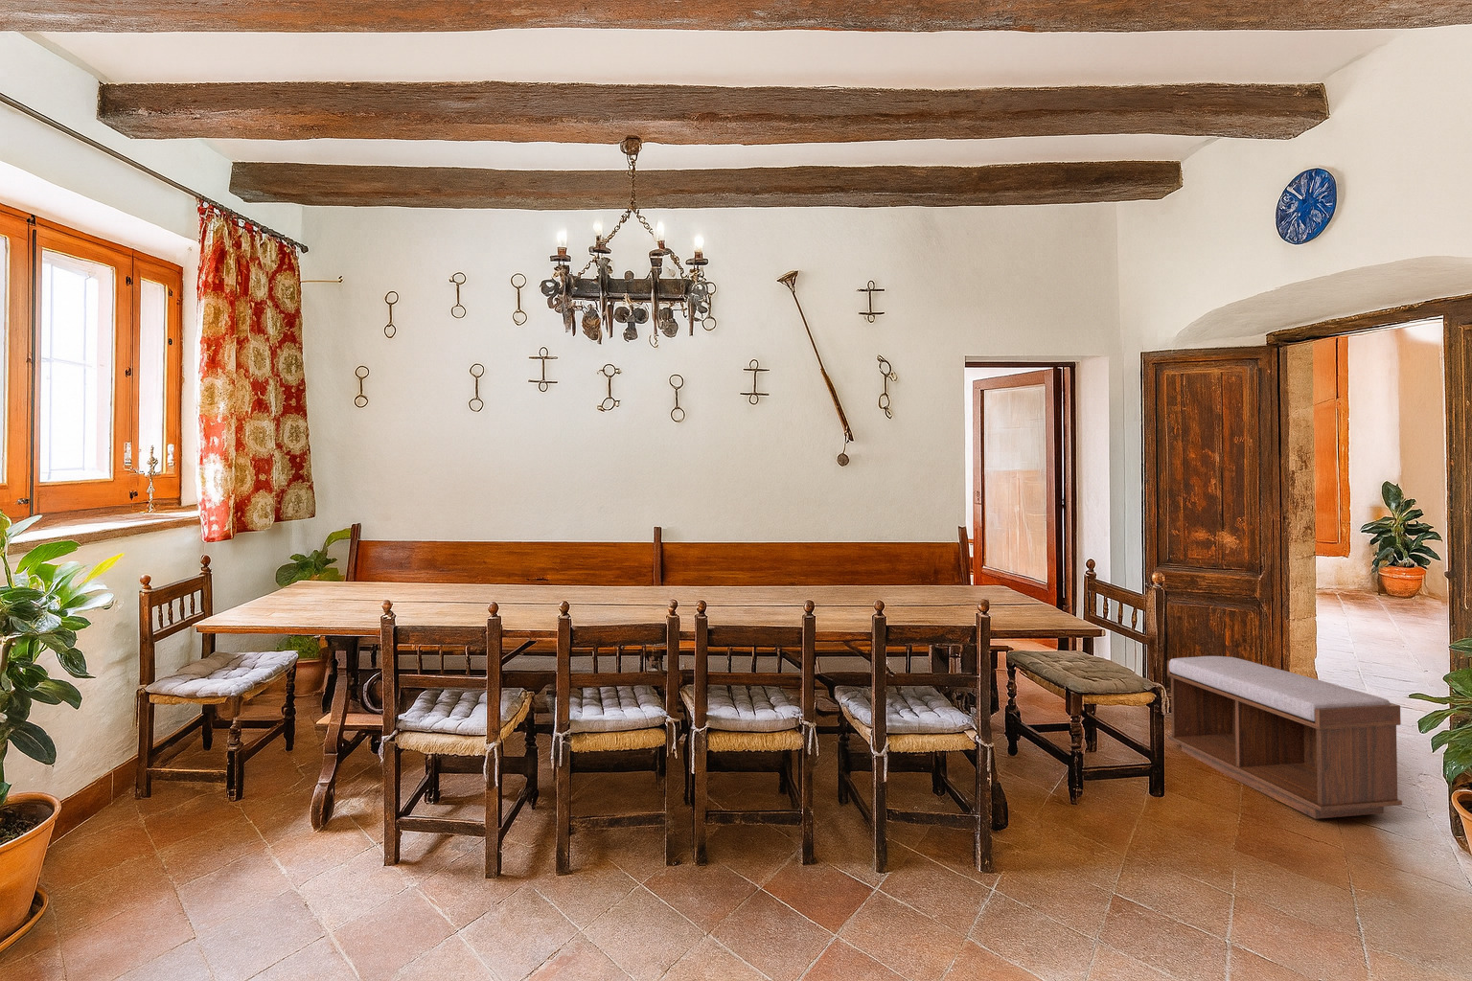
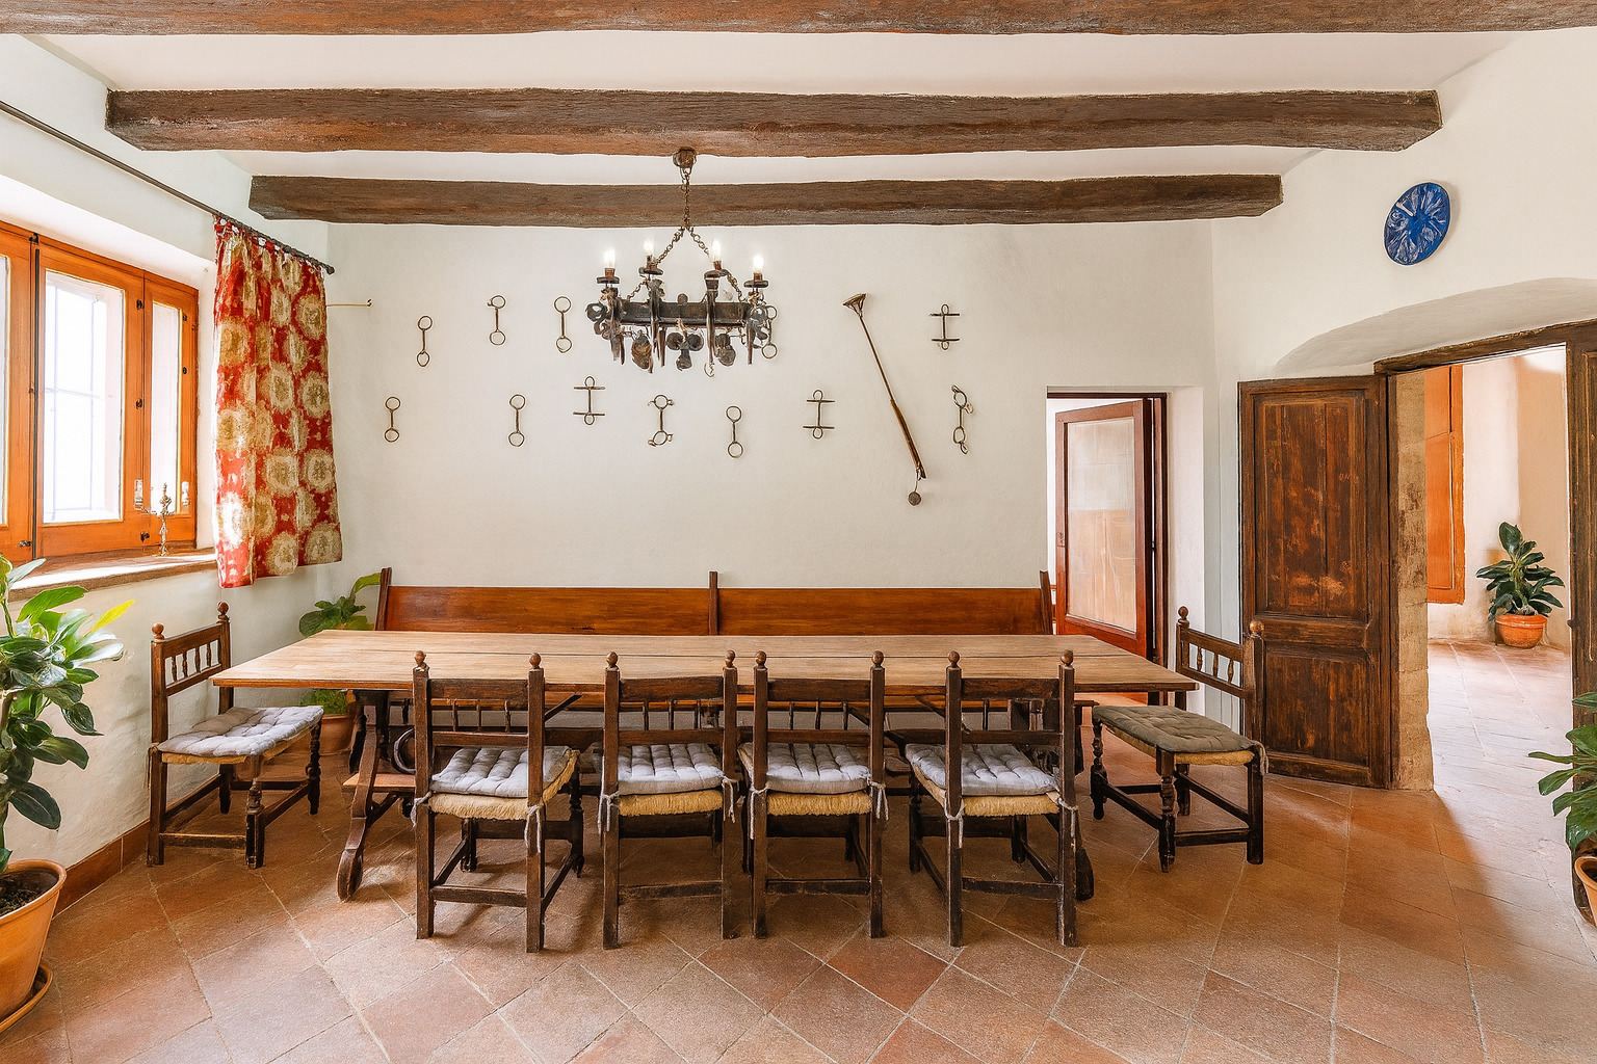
- bench [1166,655,1403,819]
